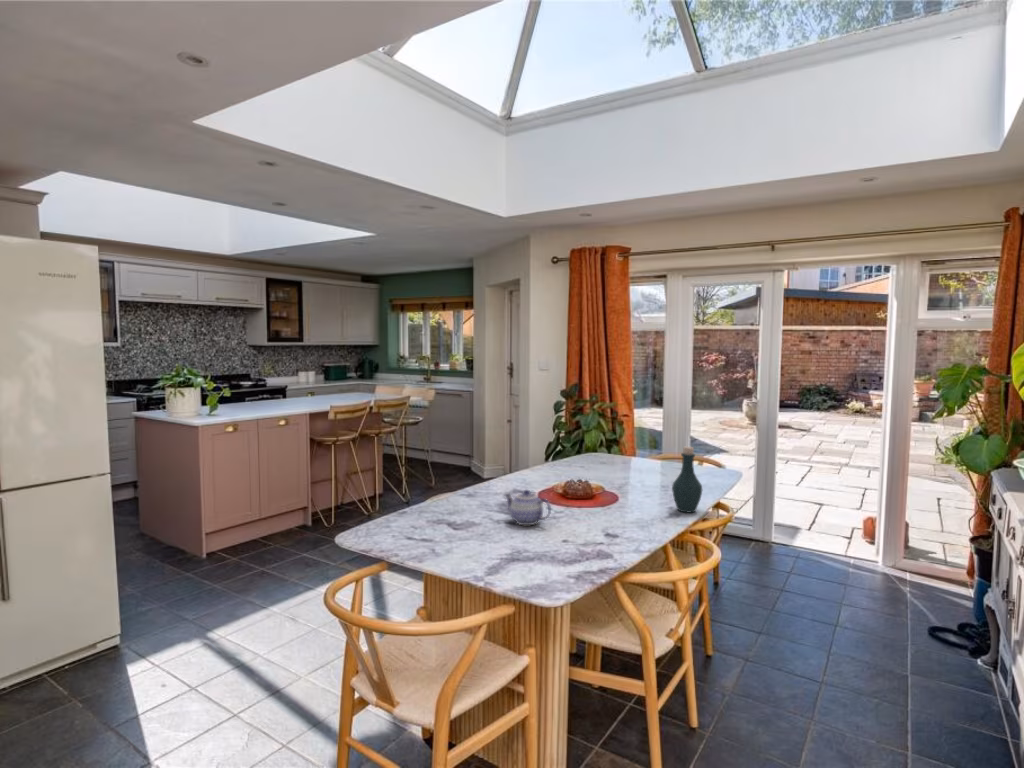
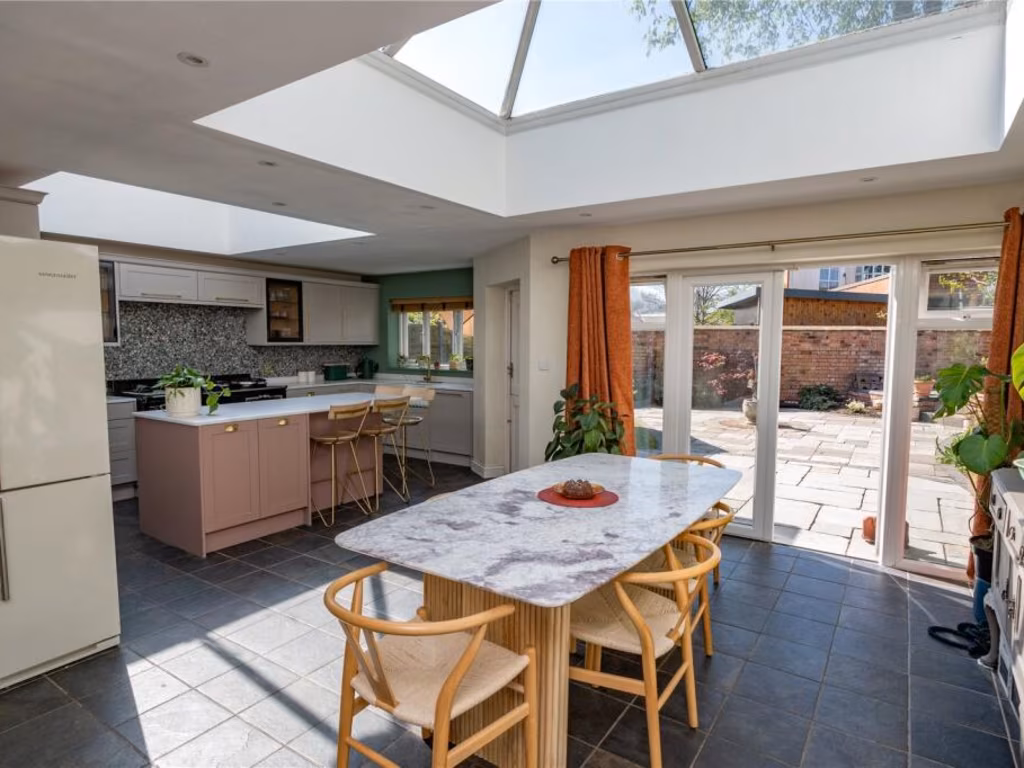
- teapot [503,489,552,526]
- bottle [671,445,703,514]
